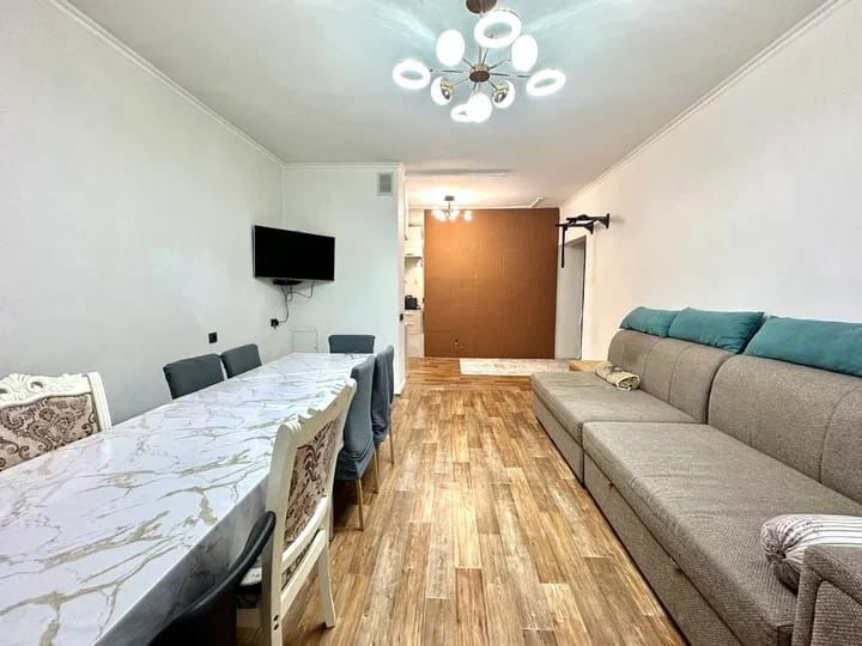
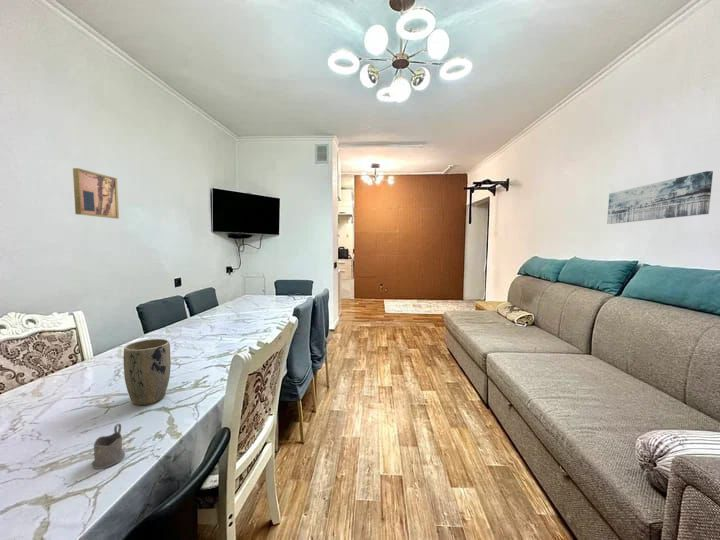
+ wall art [72,167,120,220]
+ tea glass holder [91,423,126,470]
+ plant pot [123,338,172,406]
+ wall art [606,170,714,225]
